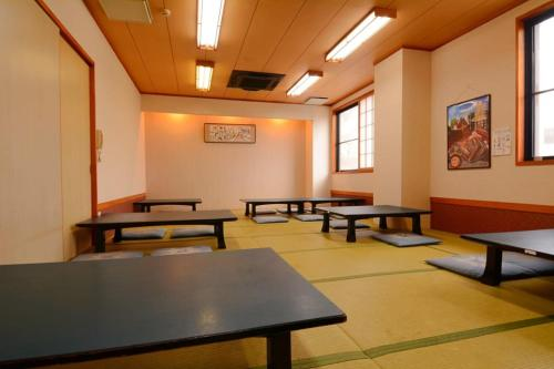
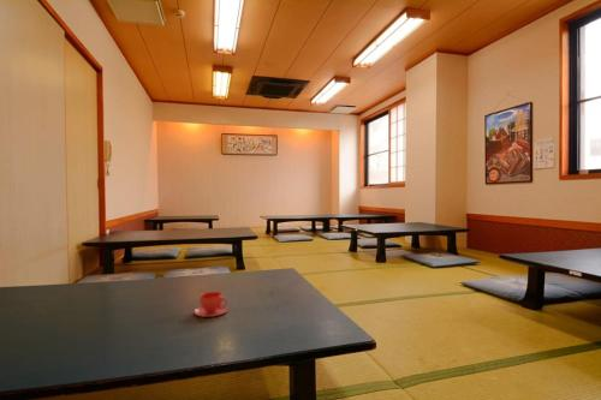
+ teacup [194,291,230,318]
